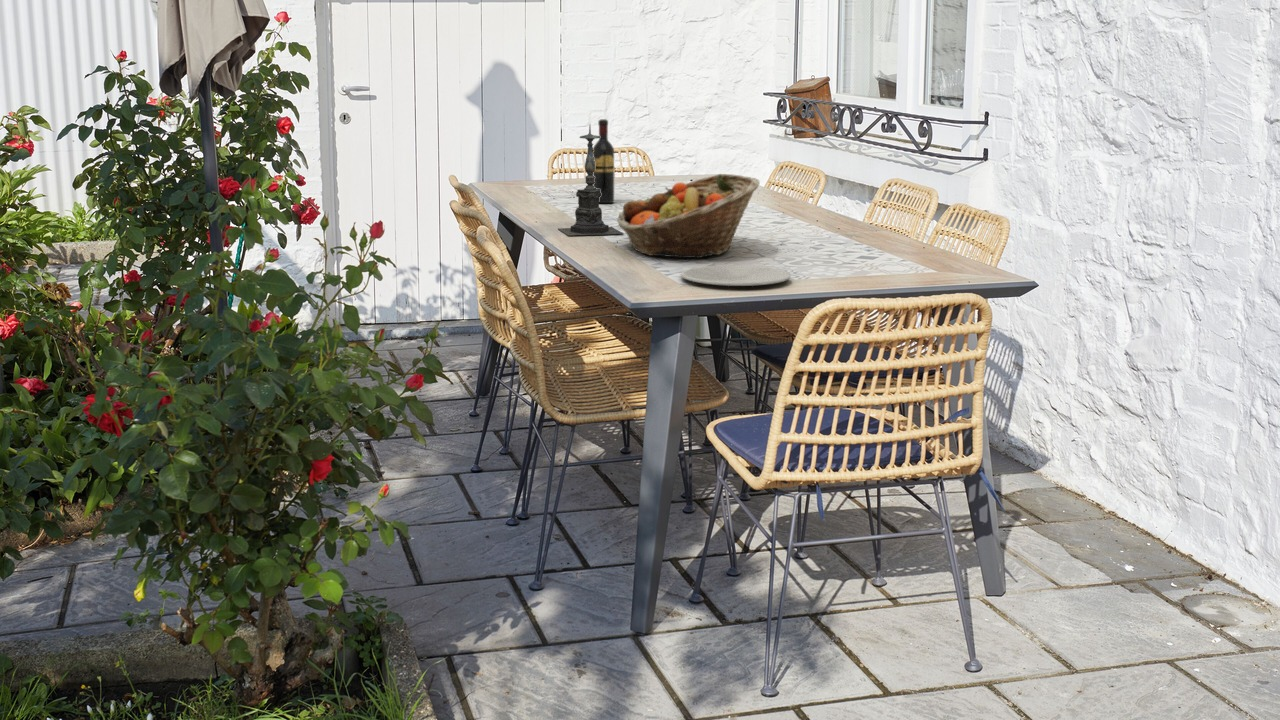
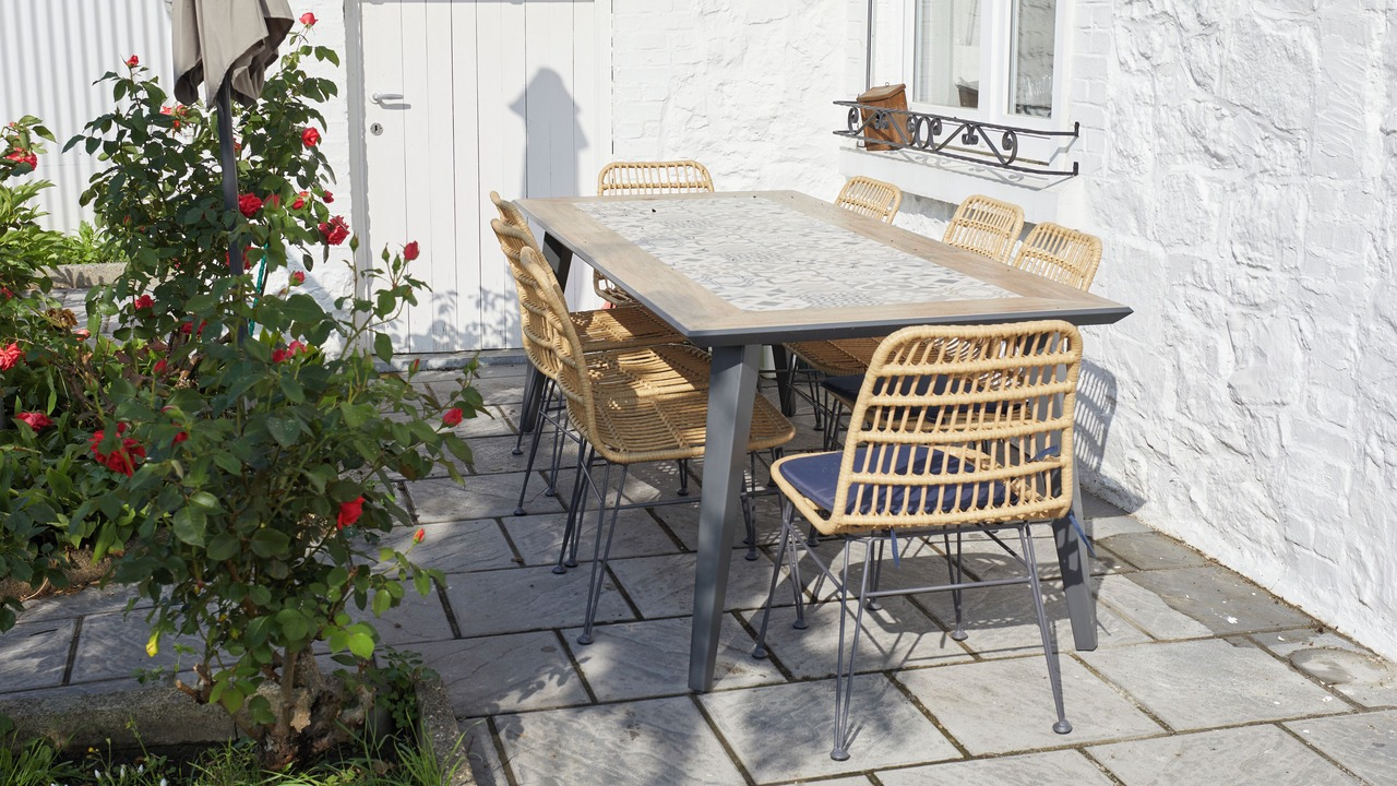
- wine bottle [593,118,615,204]
- plate [680,264,792,287]
- candle holder [557,125,625,237]
- fruit basket [616,173,761,259]
